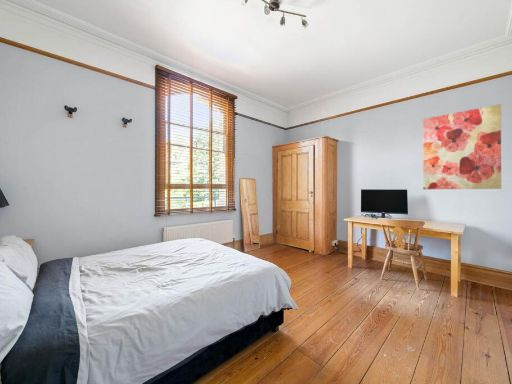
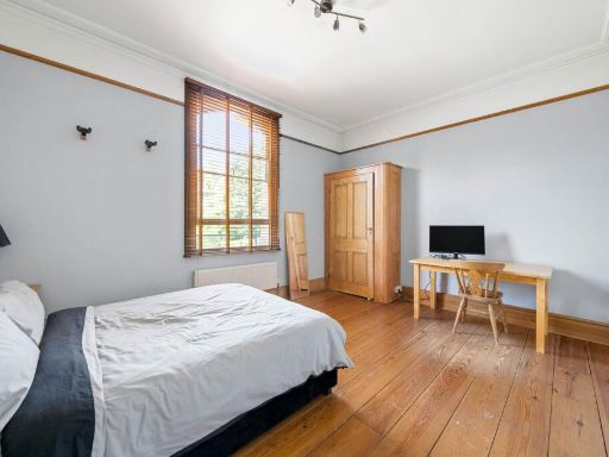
- wall art [422,103,502,190]
